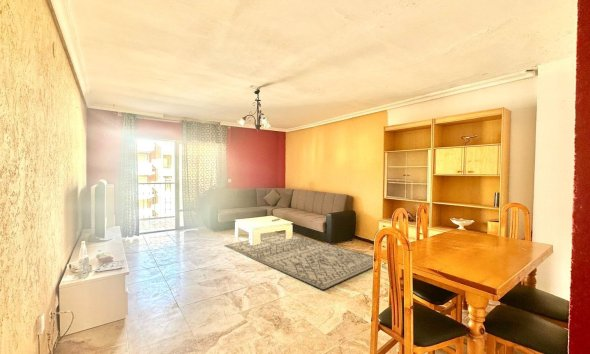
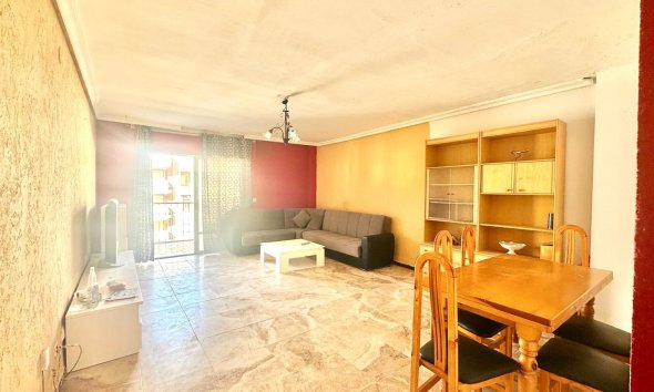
- rug [222,232,374,291]
